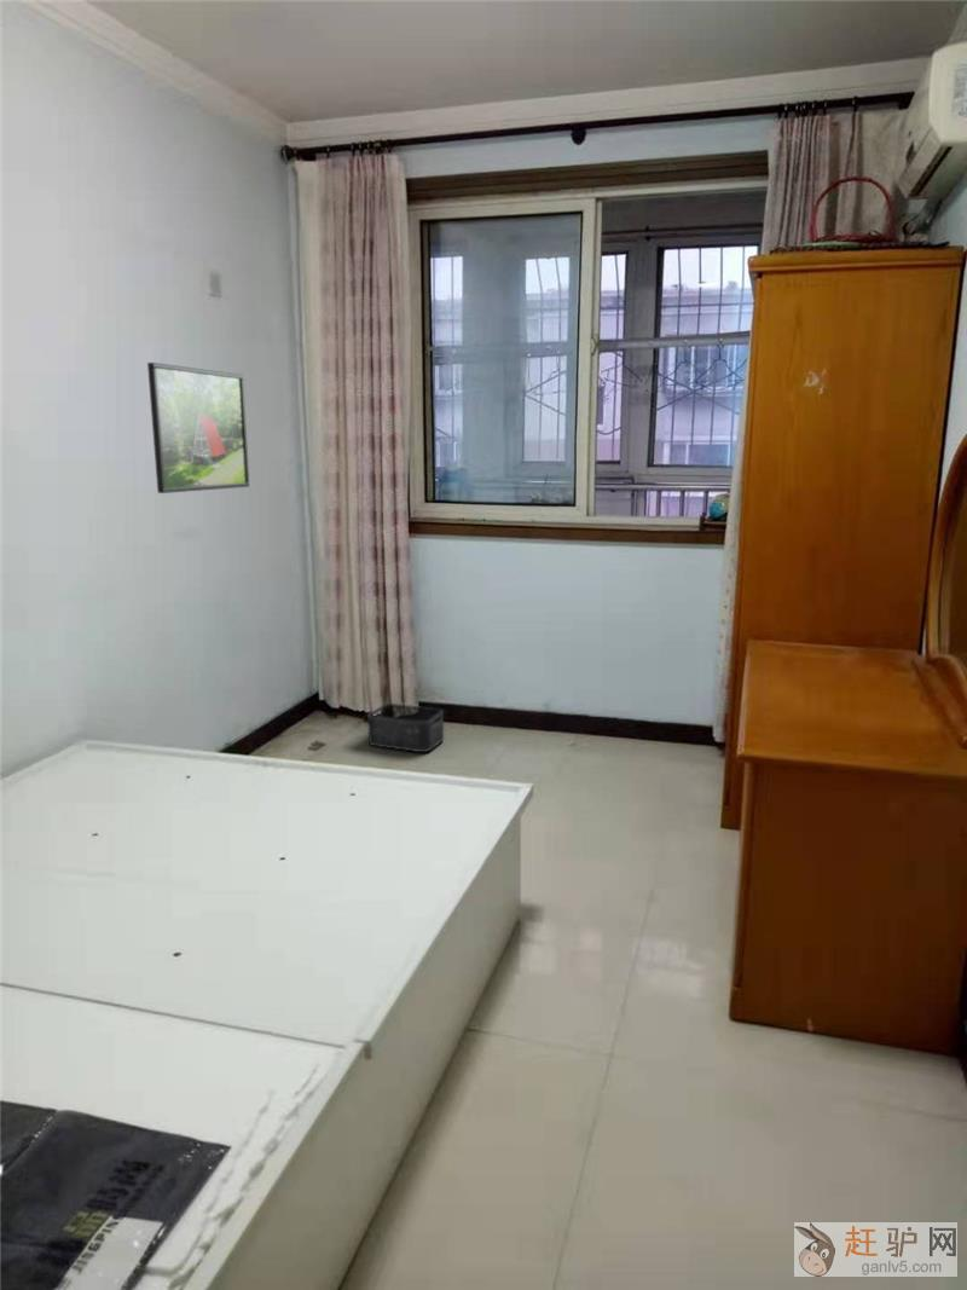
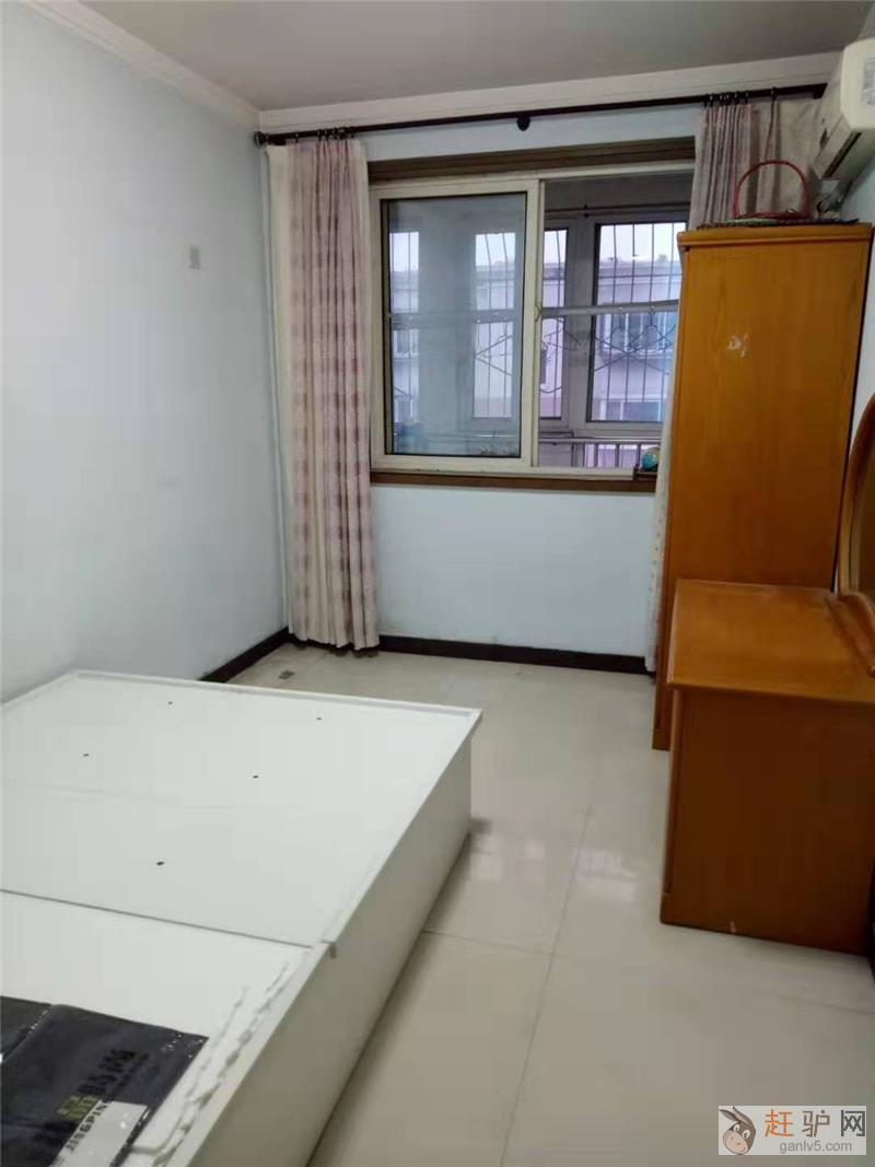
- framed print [146,361,250,494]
- storage bin [366,702,445,753]
